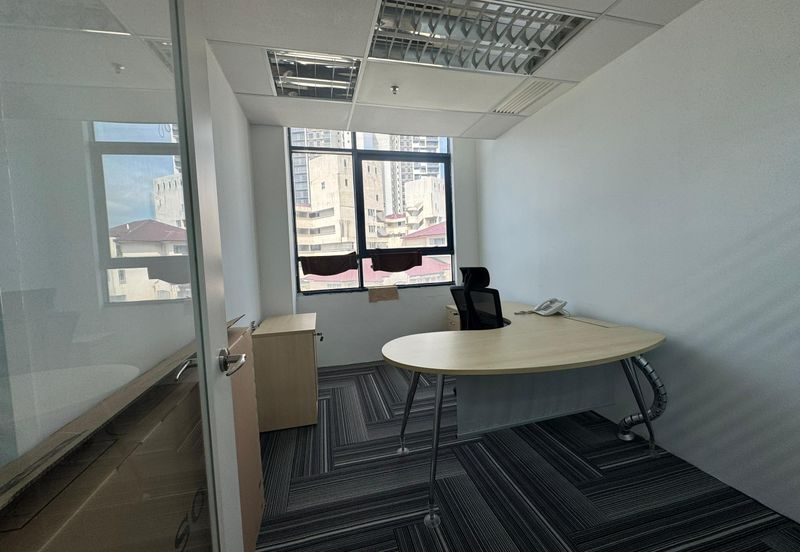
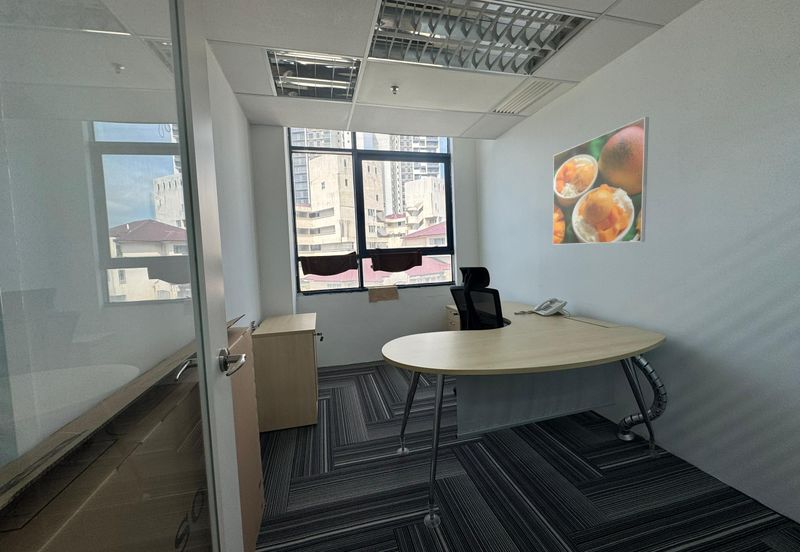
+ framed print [552,116,650,246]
